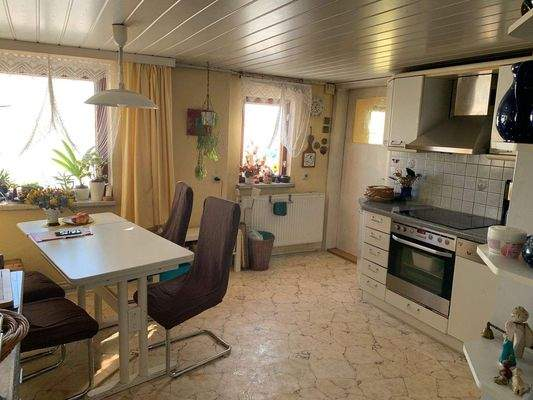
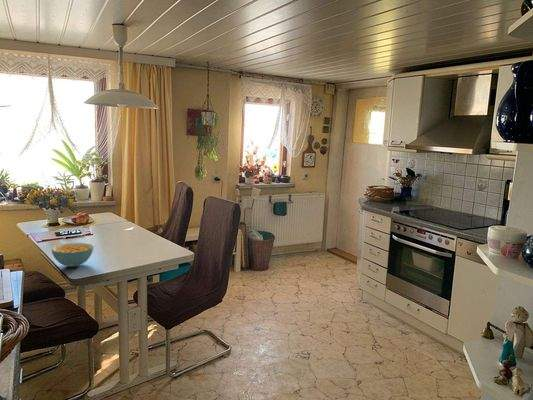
+ cereal bowl [51,242,95,268]
